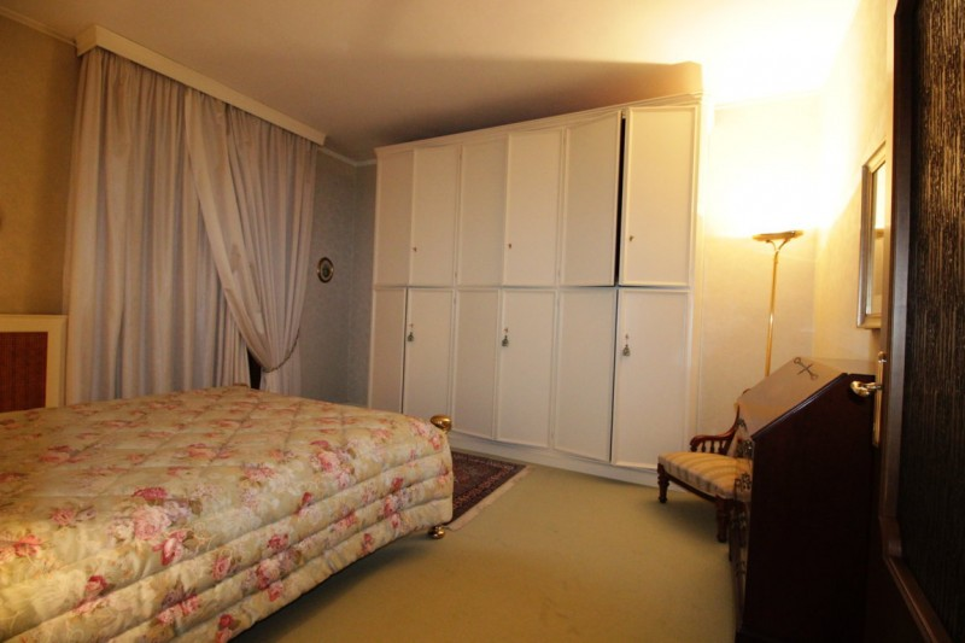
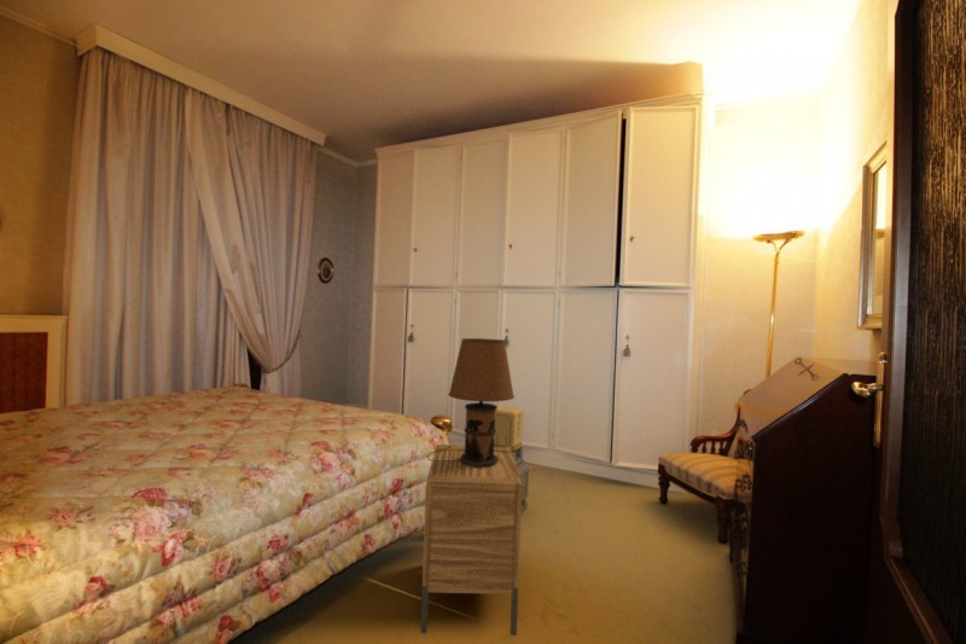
+ lantern [494,405,530,514]
+ nightstand [419,443,523,638]
+ table lamp [426,337,516,466]
